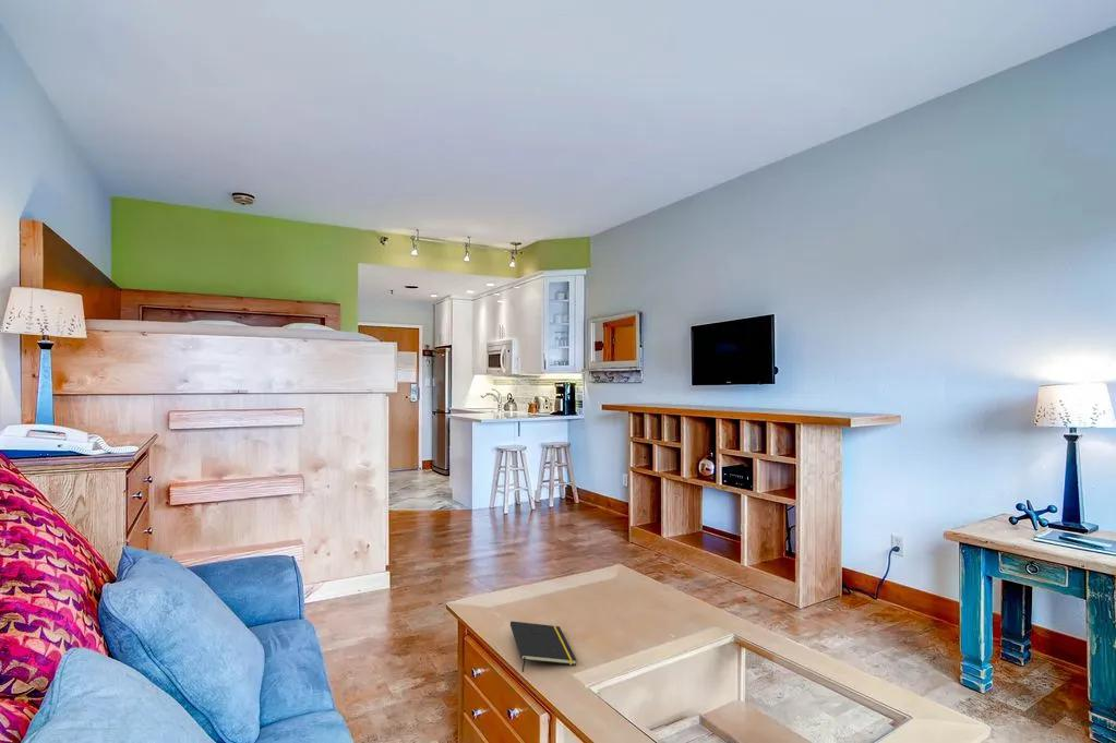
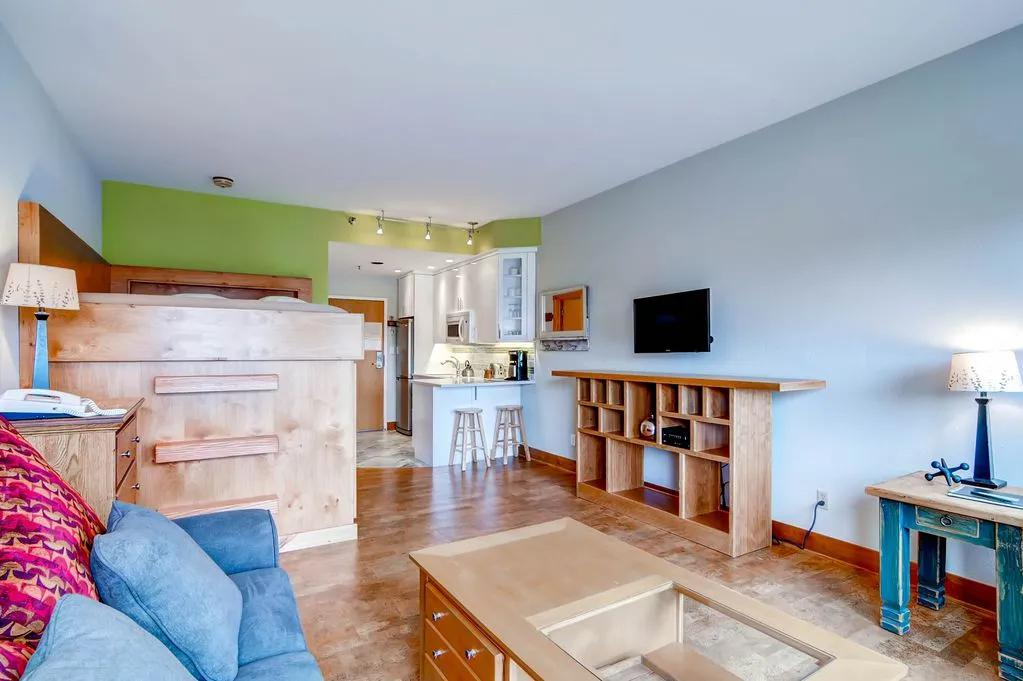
- notepad [509,620,578,673]
